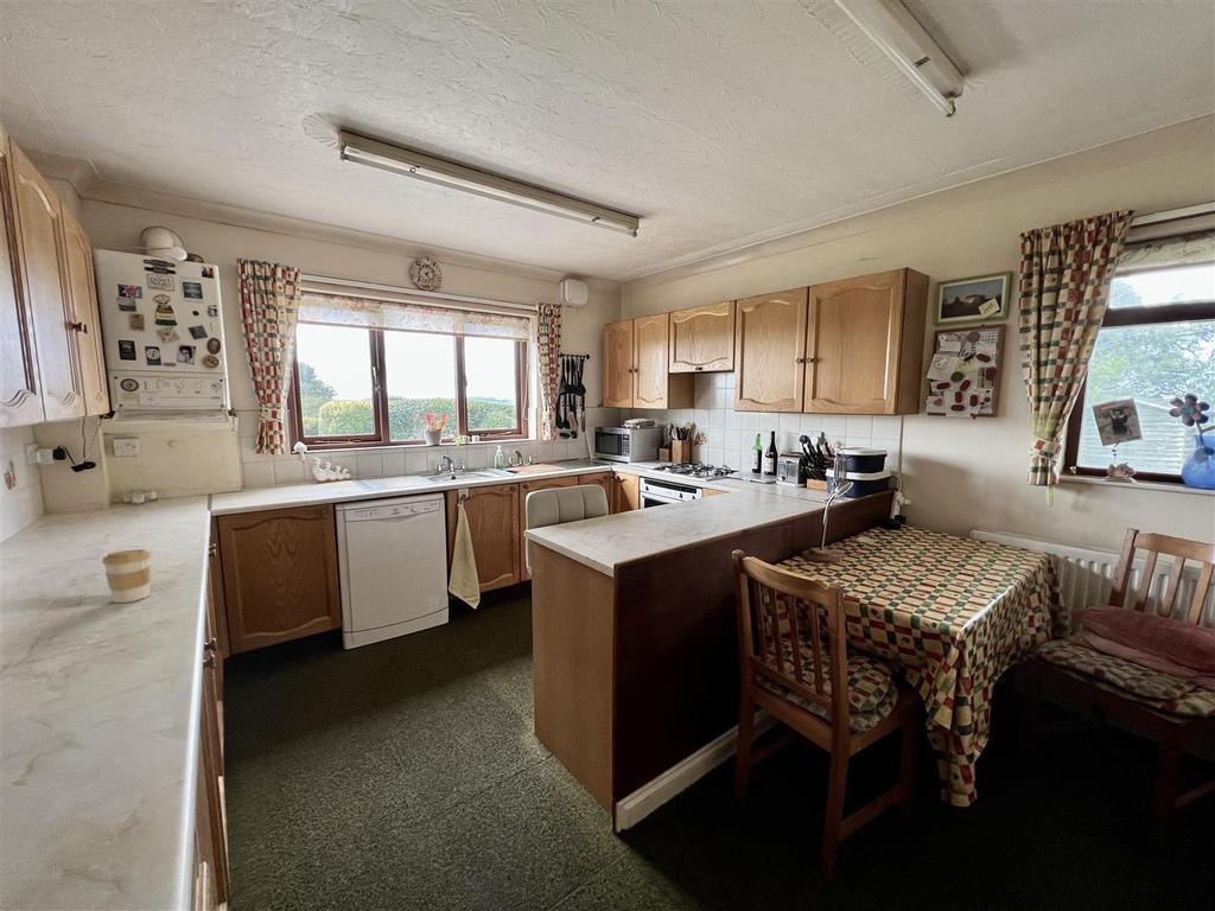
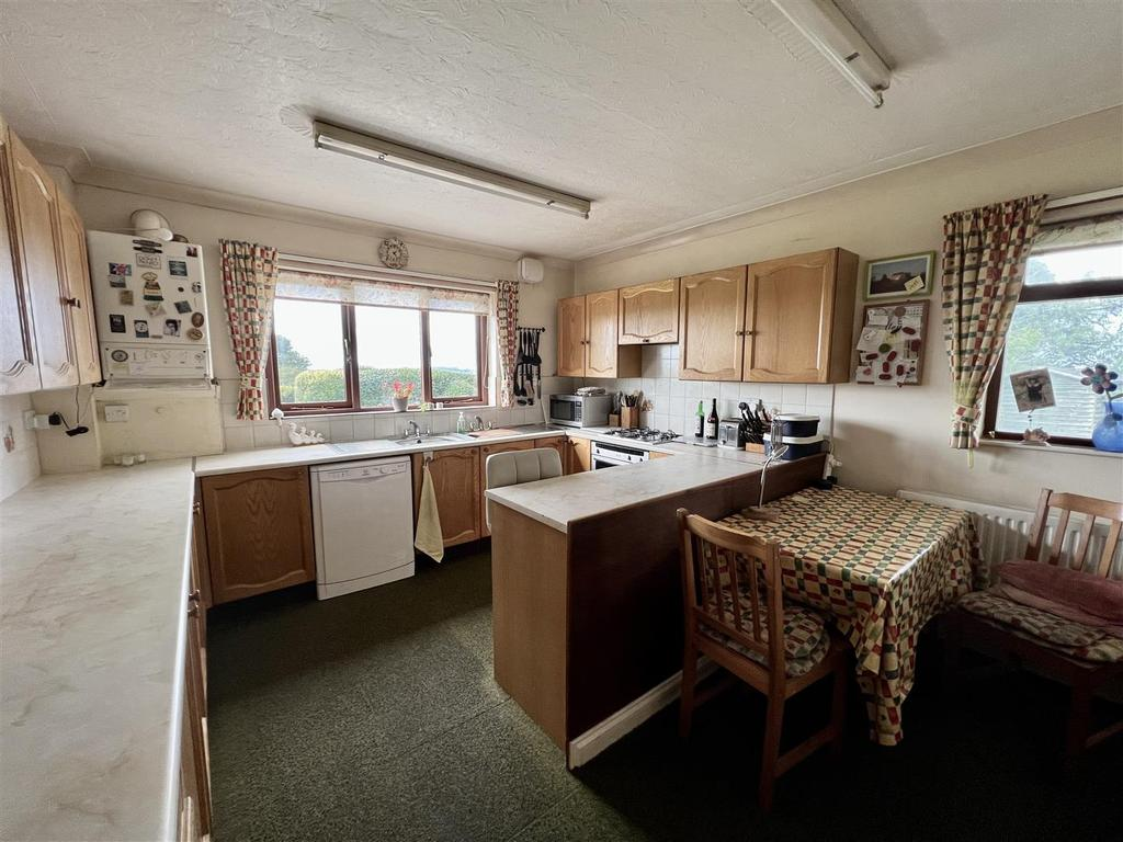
- coffee cup [101,548,153,604]
